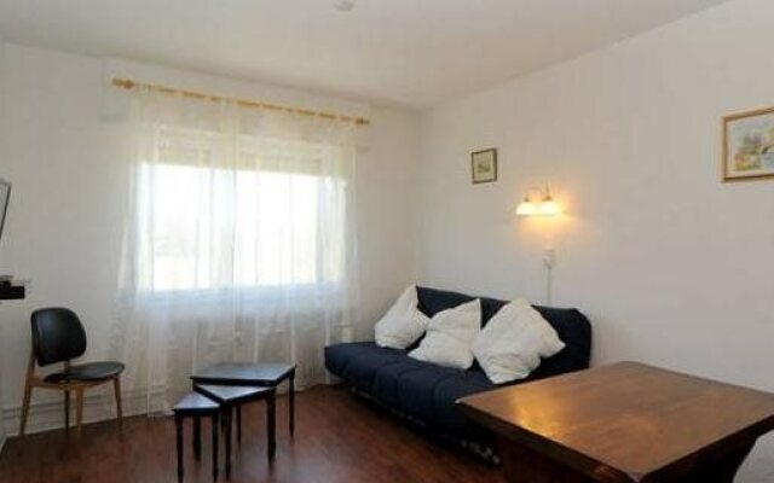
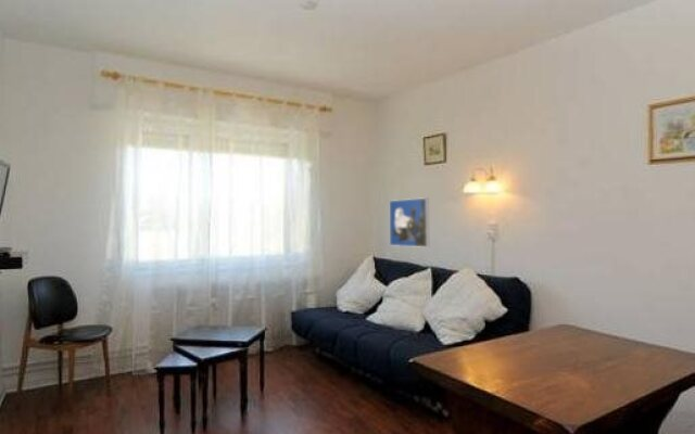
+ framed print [389,196,430,248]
